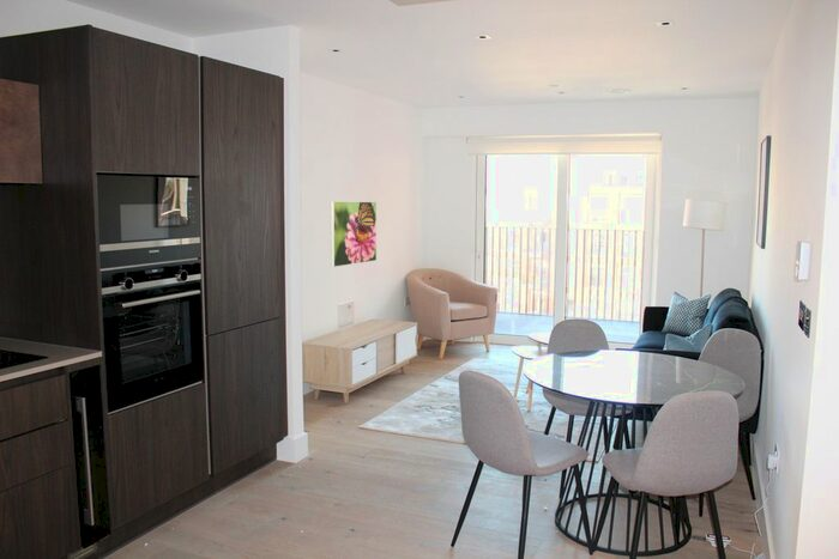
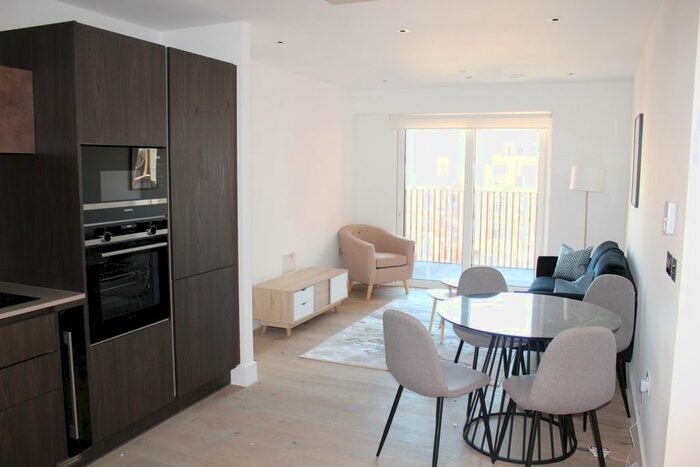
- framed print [330,200,378,268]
